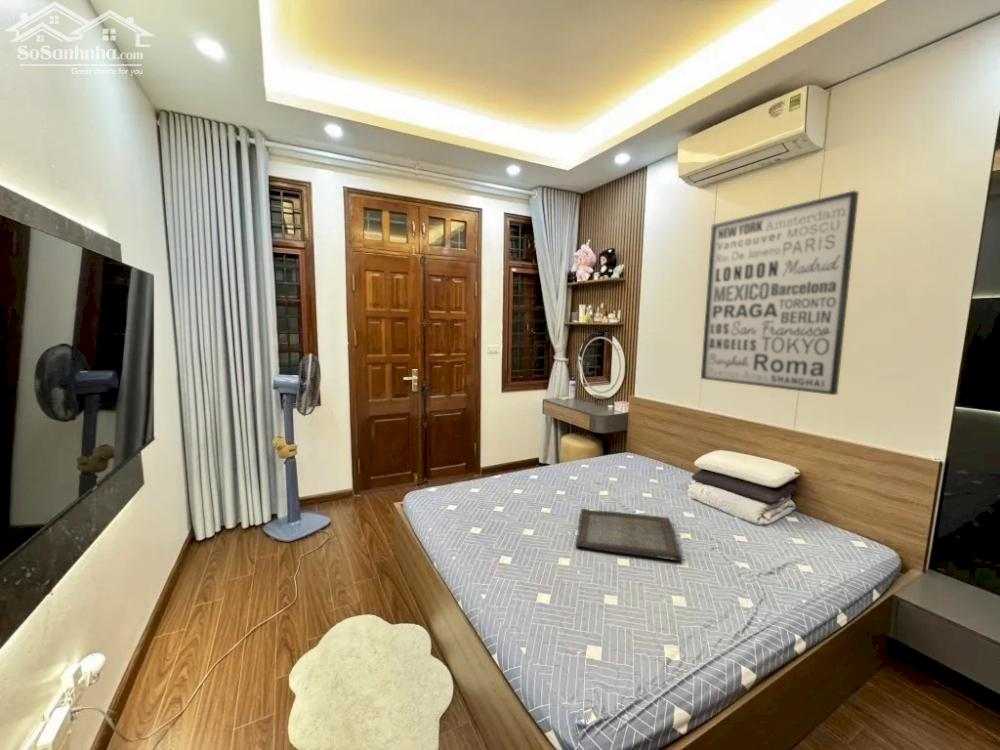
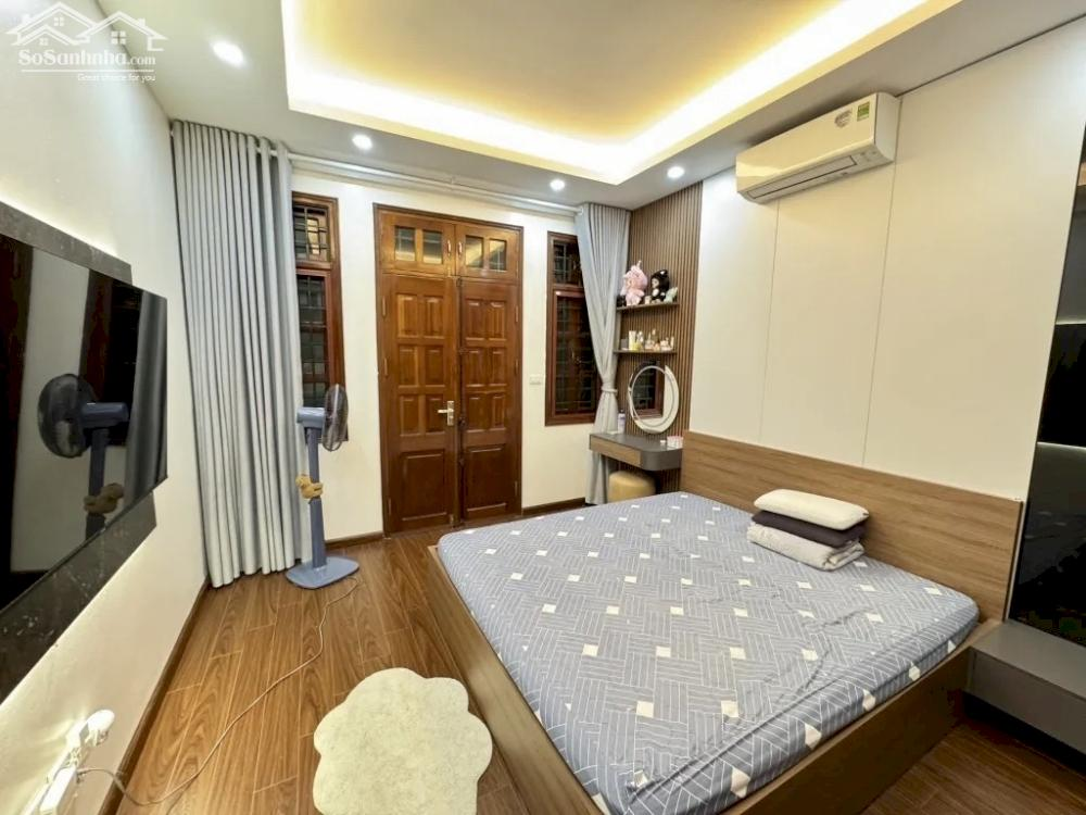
- serving tray [575,508,682,562]
- wall art [700,190,860,396]
